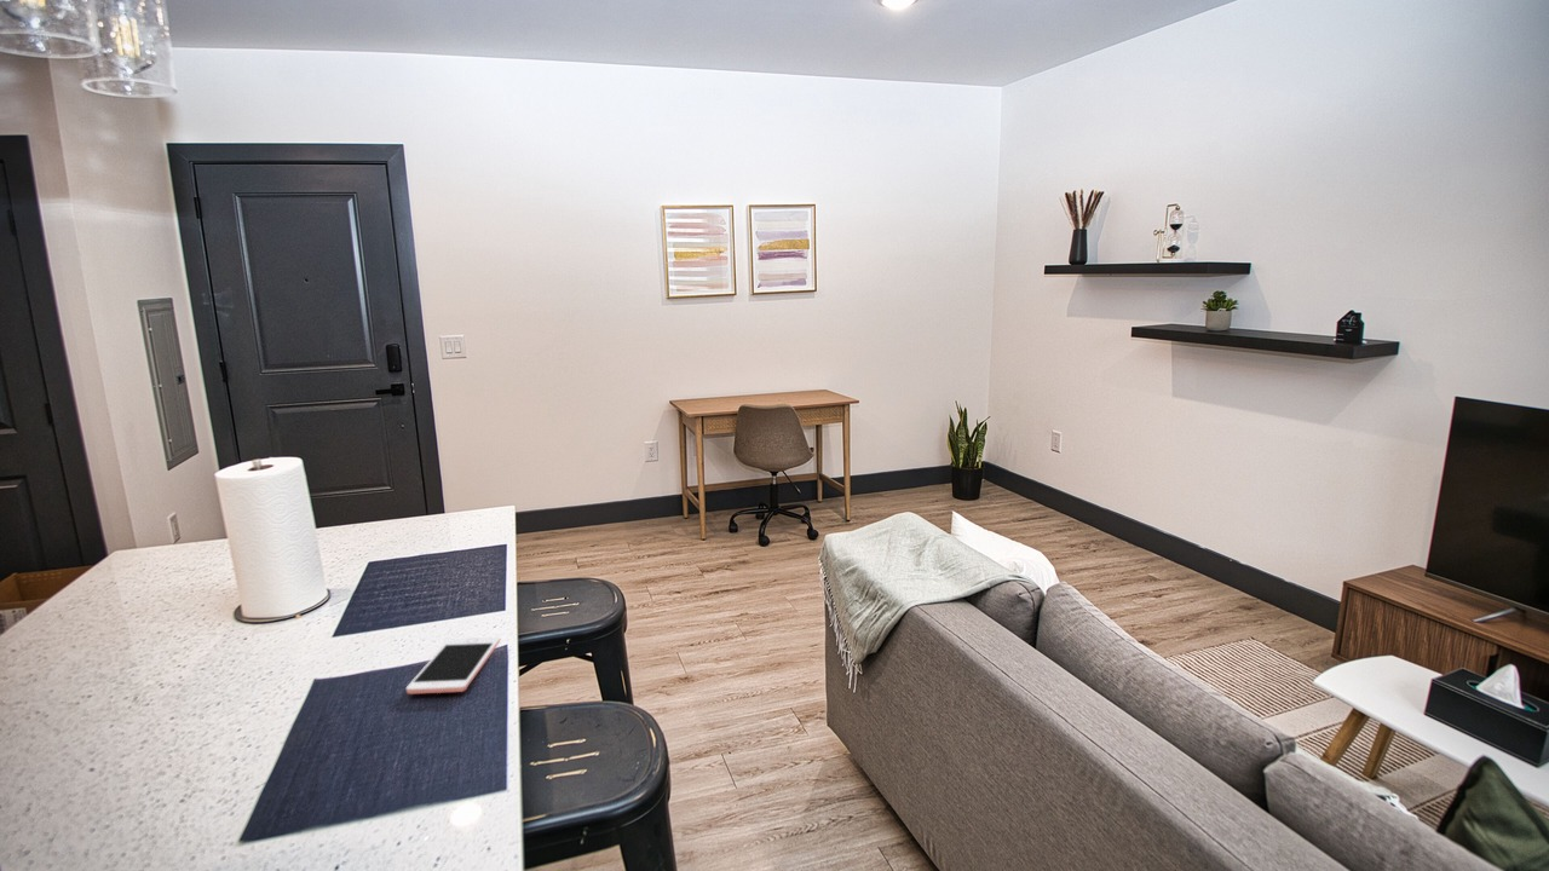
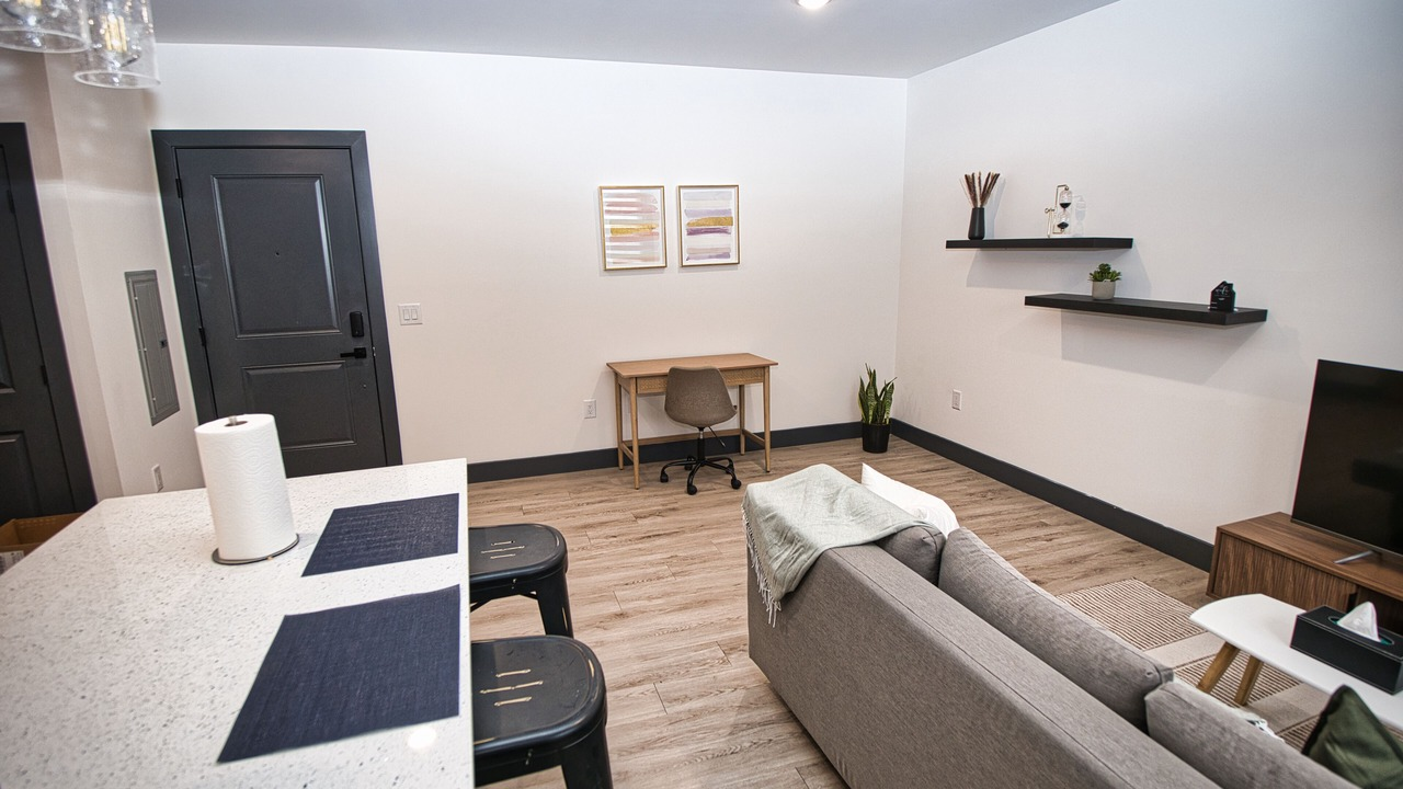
- cell phone [405,635,501,696]
